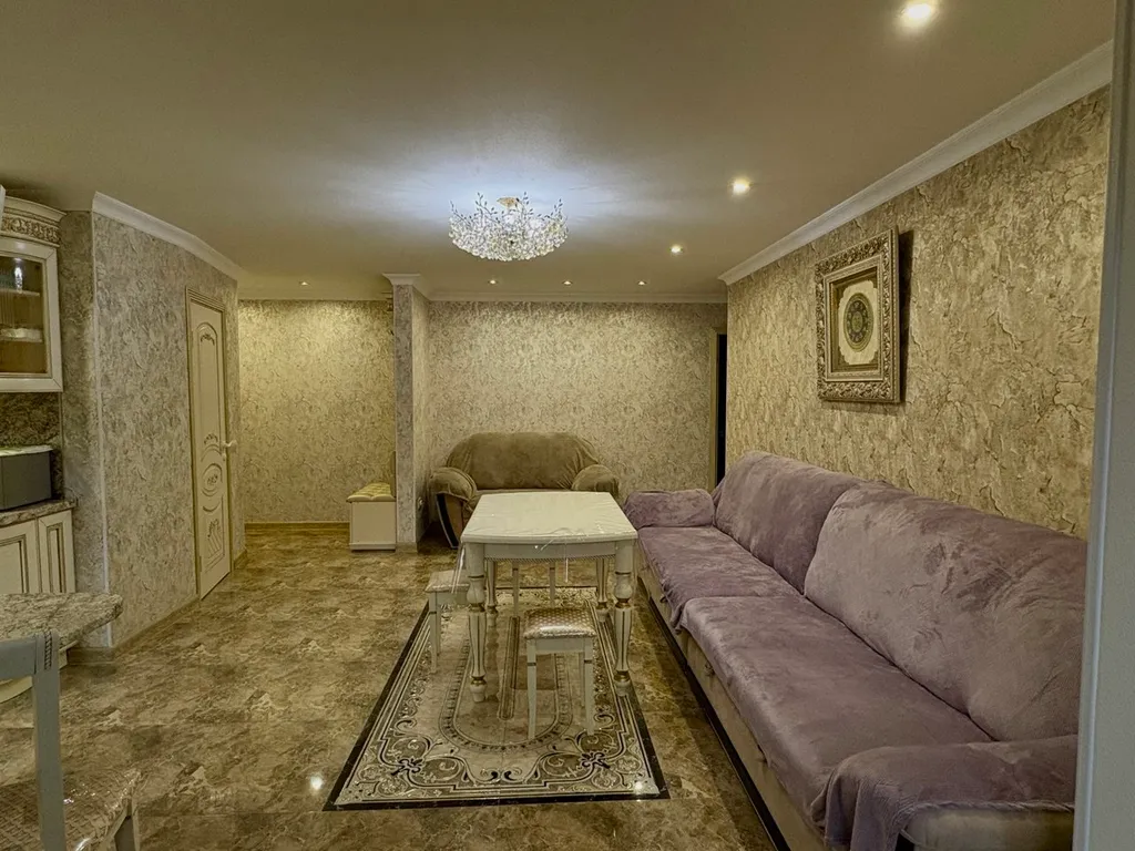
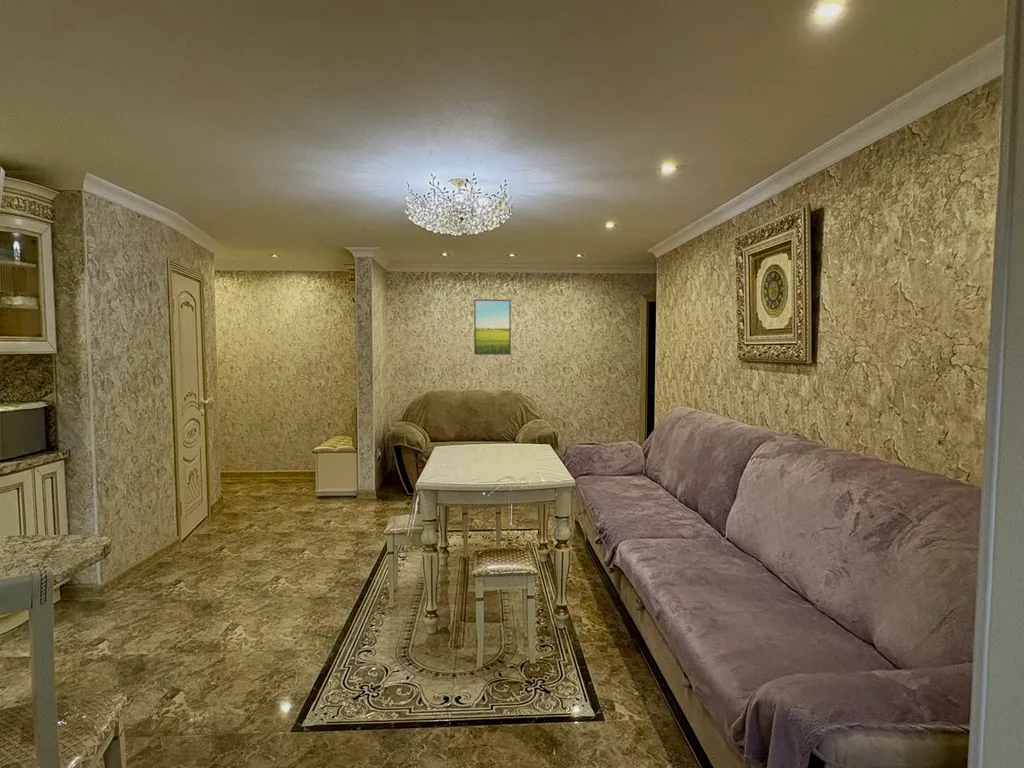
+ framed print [473,299,512,356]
